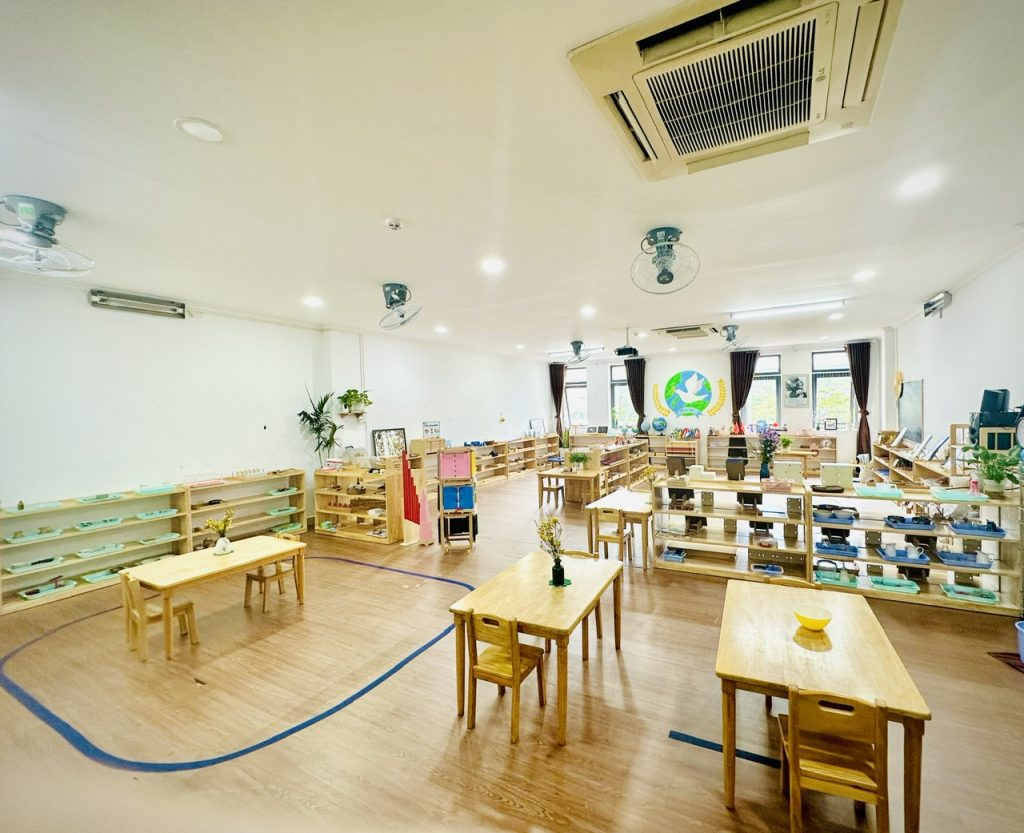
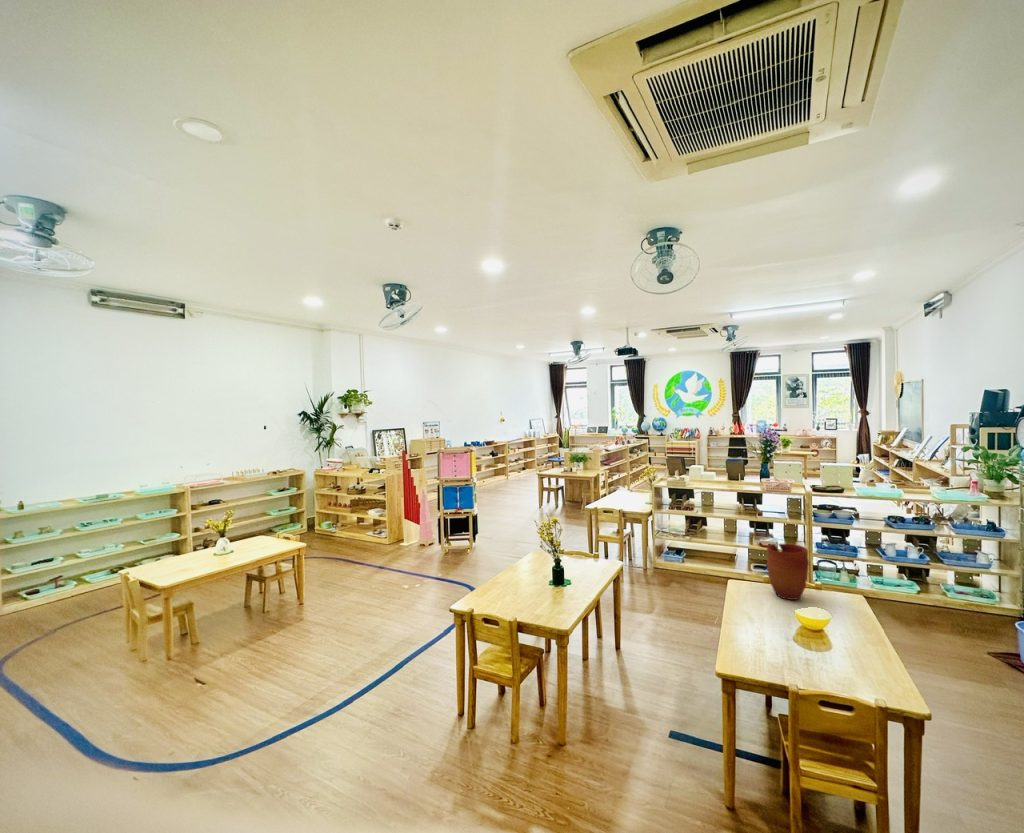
+ vase [766,543,810,601]
